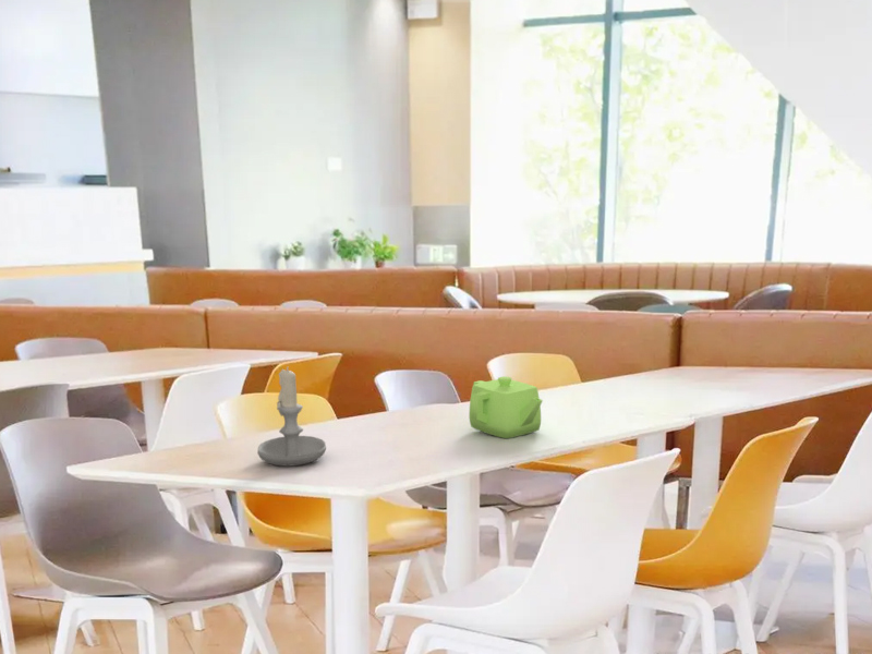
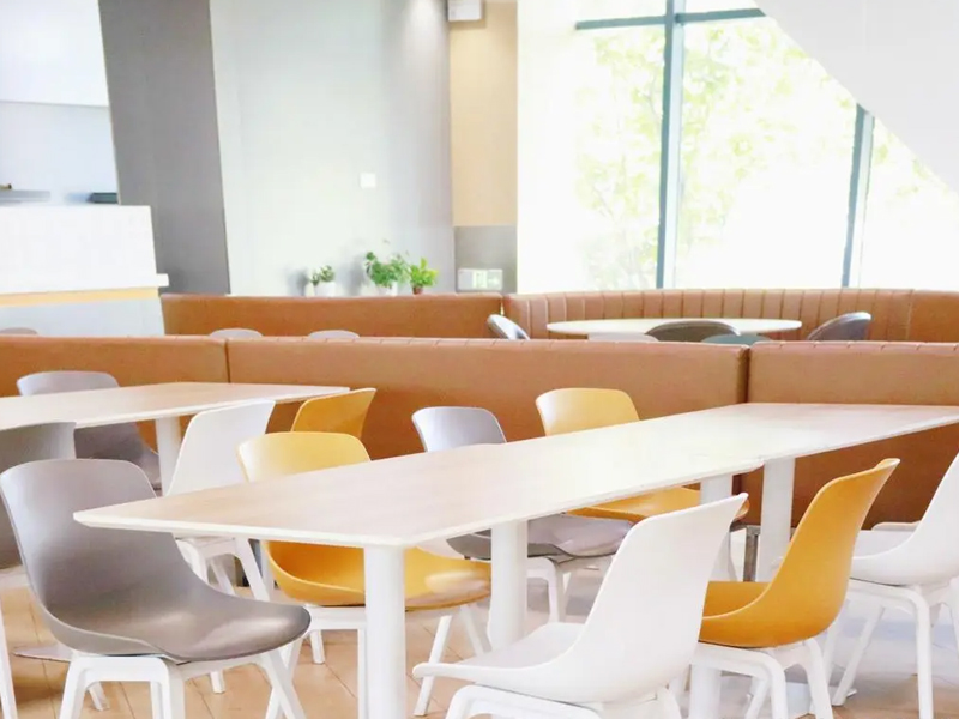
- candle [256,366,327,468]
- teapot [468,375,544,439]
